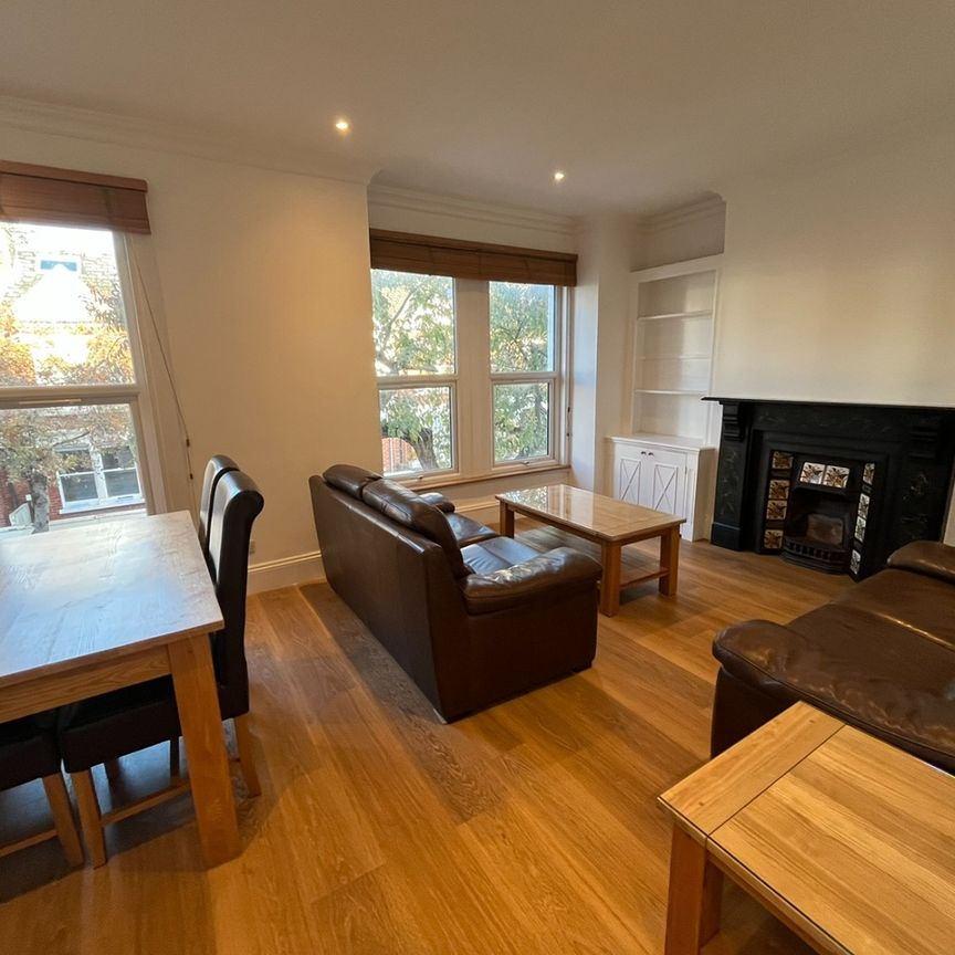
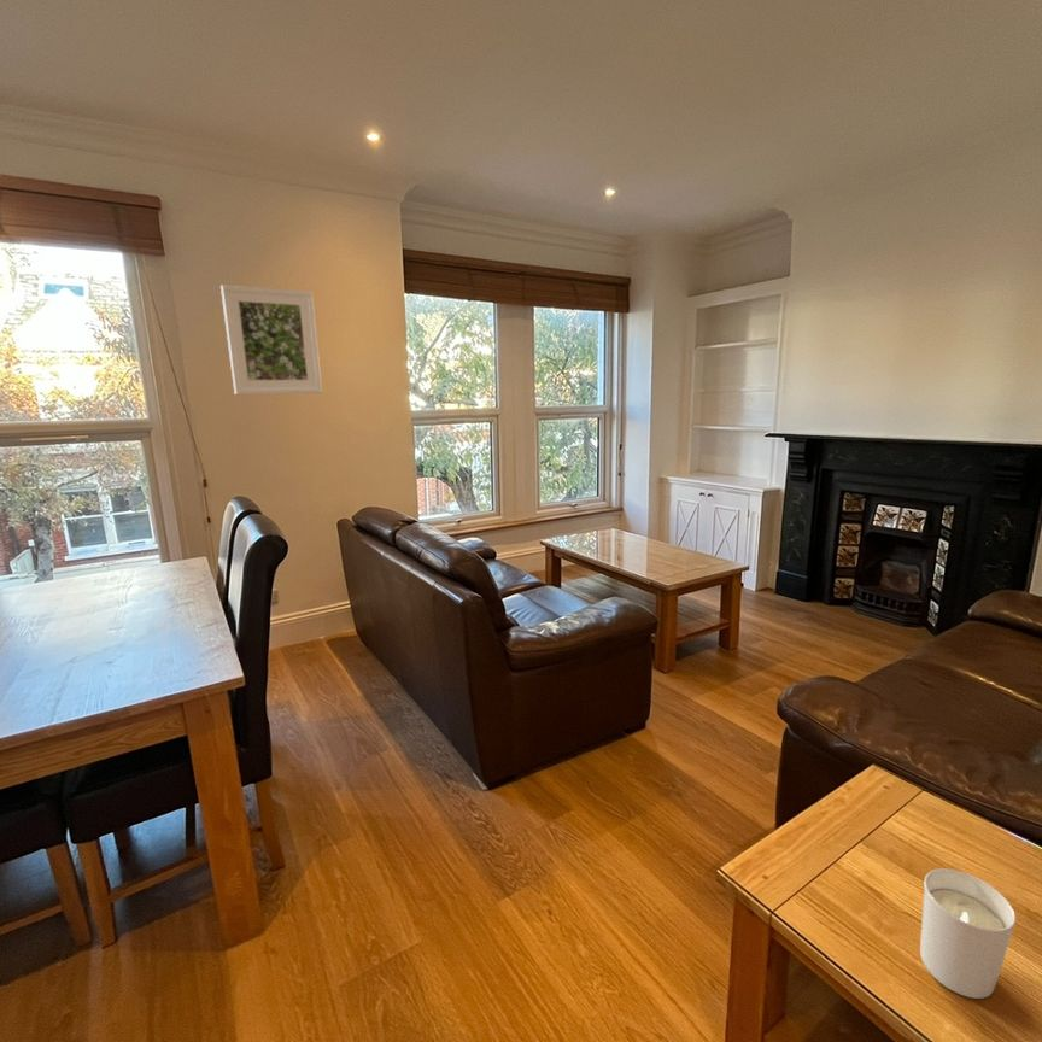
+ candle holder [919,867,1018,1000]
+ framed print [219,283,323,396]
